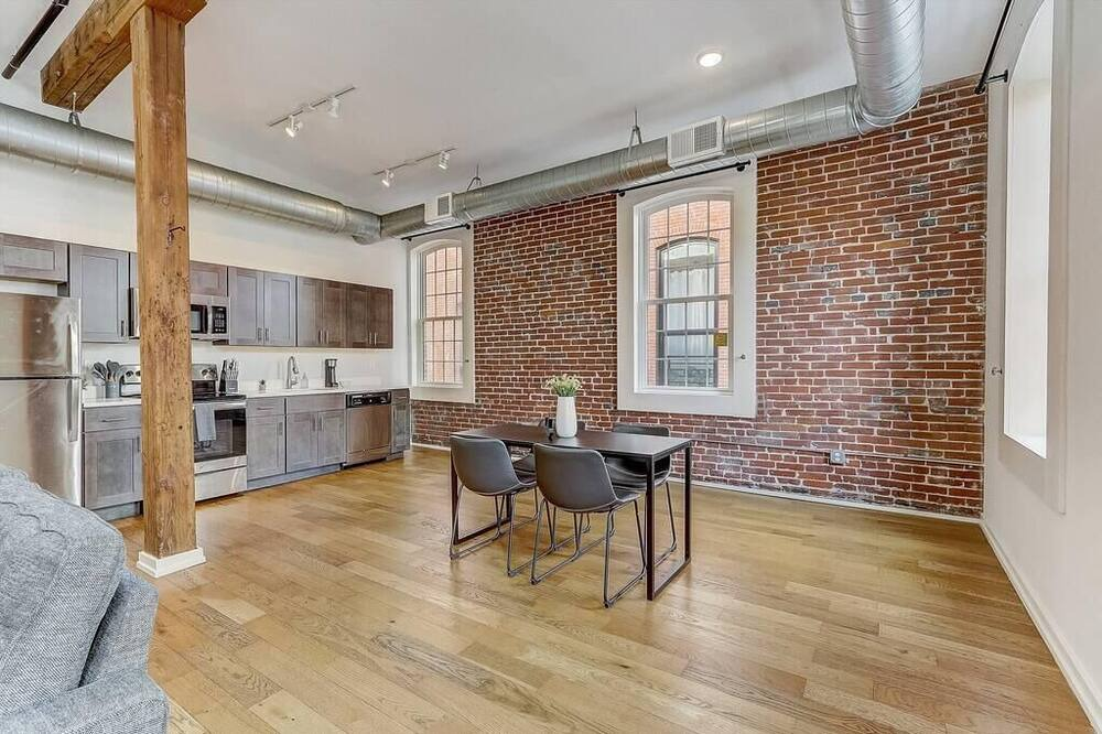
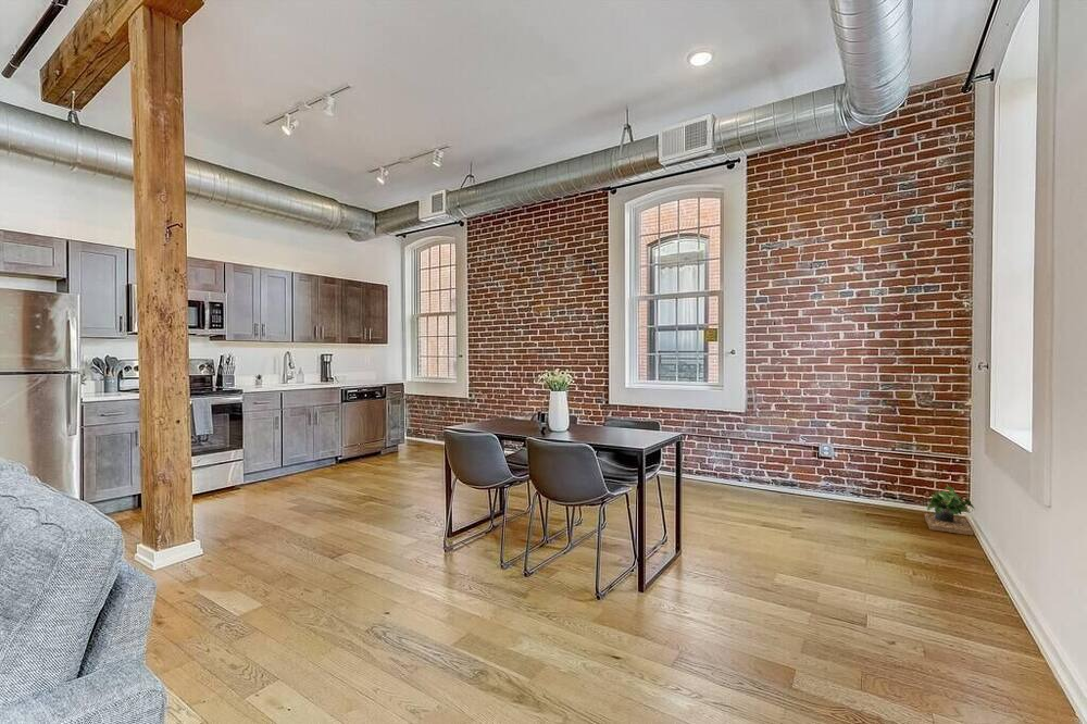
+ potted plant [923,484,976,536]
